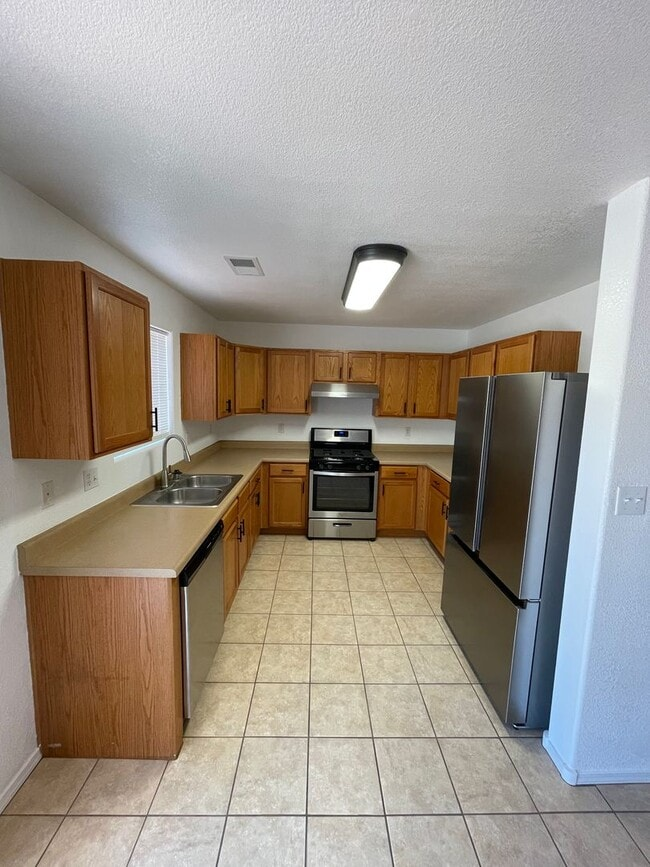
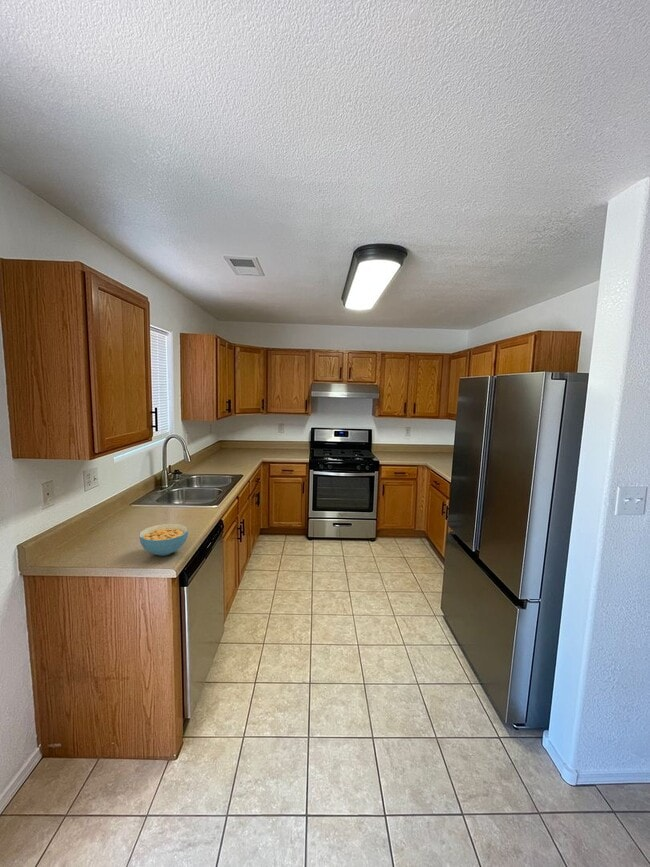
+ cereal bowl [138,523,189,557]
